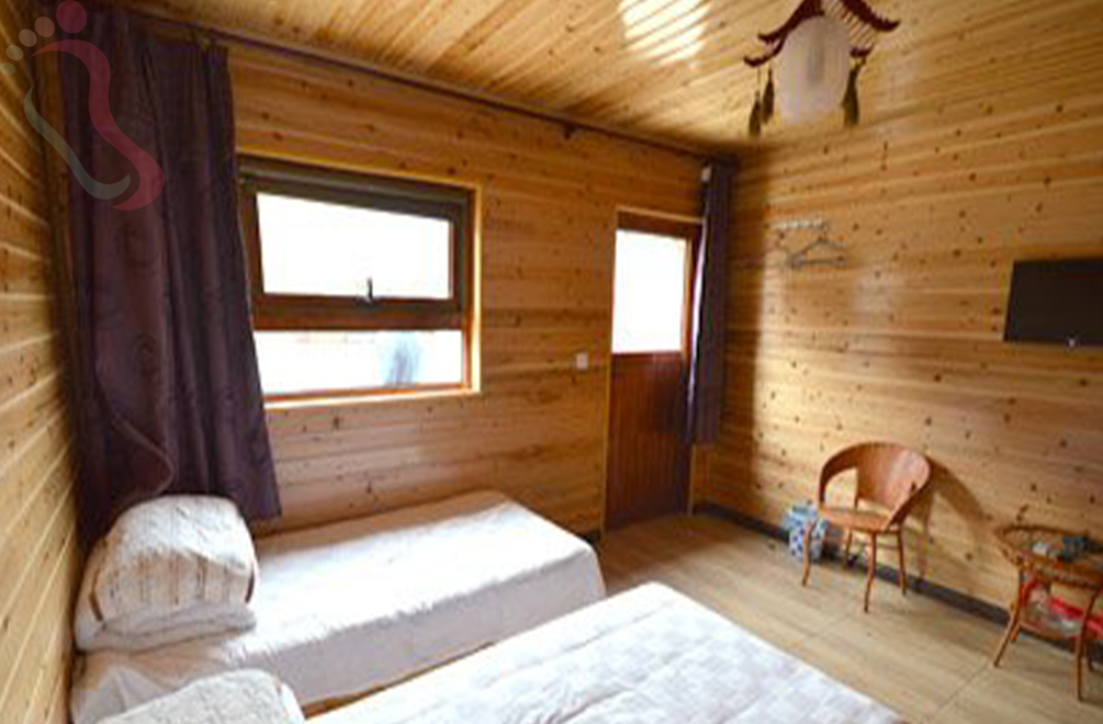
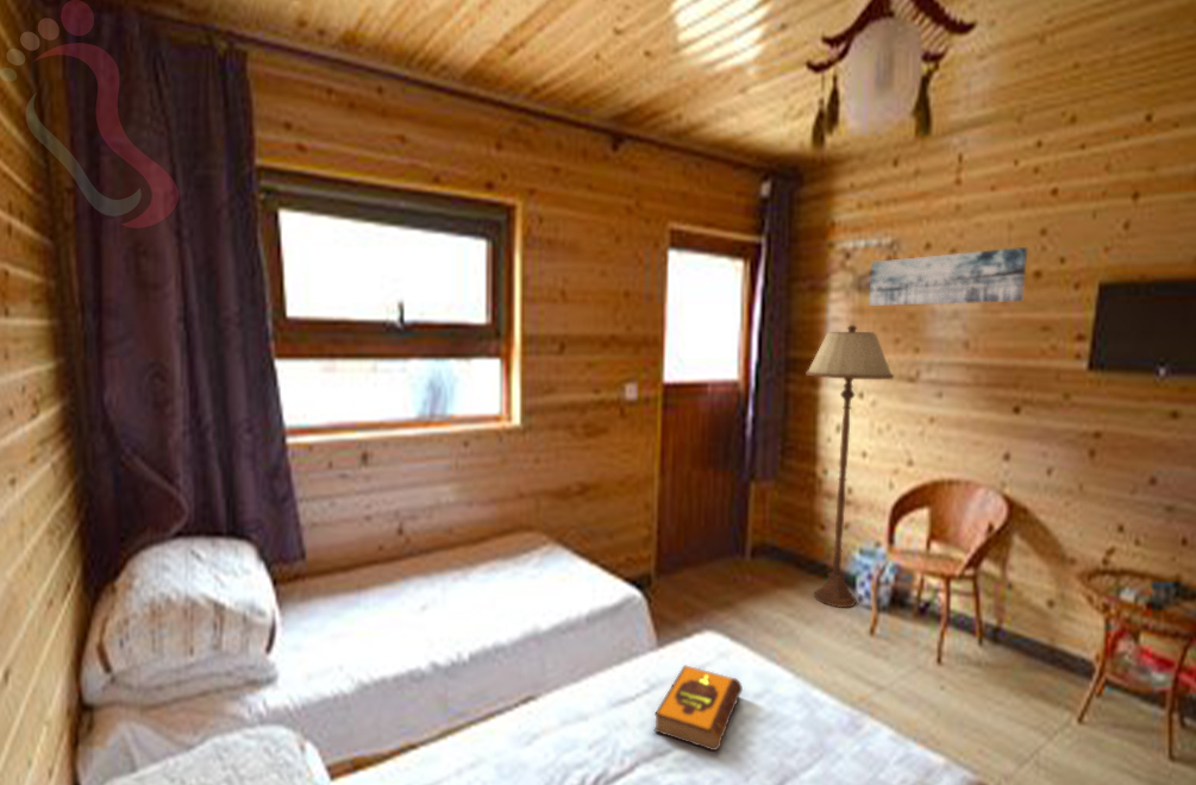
+ wall art [868,246,1028,307]
+ hardback book [653,664,744,752]
+ floor lamp [804,324,895,609]
